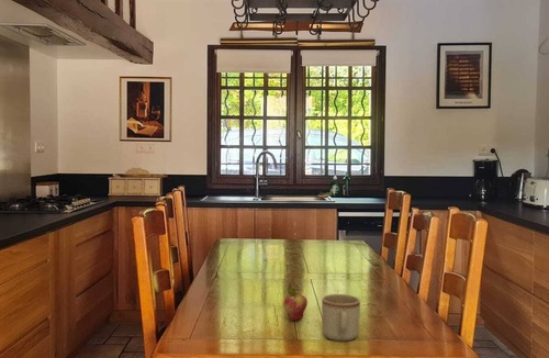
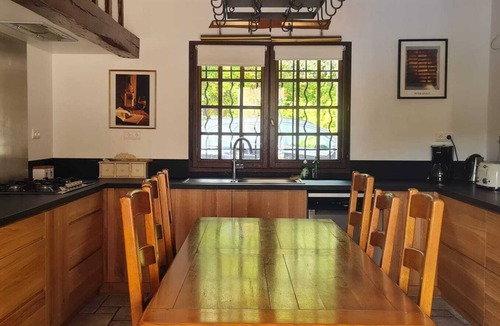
- mug [321,293,361,343]
- fruit [282,283,309,322]
